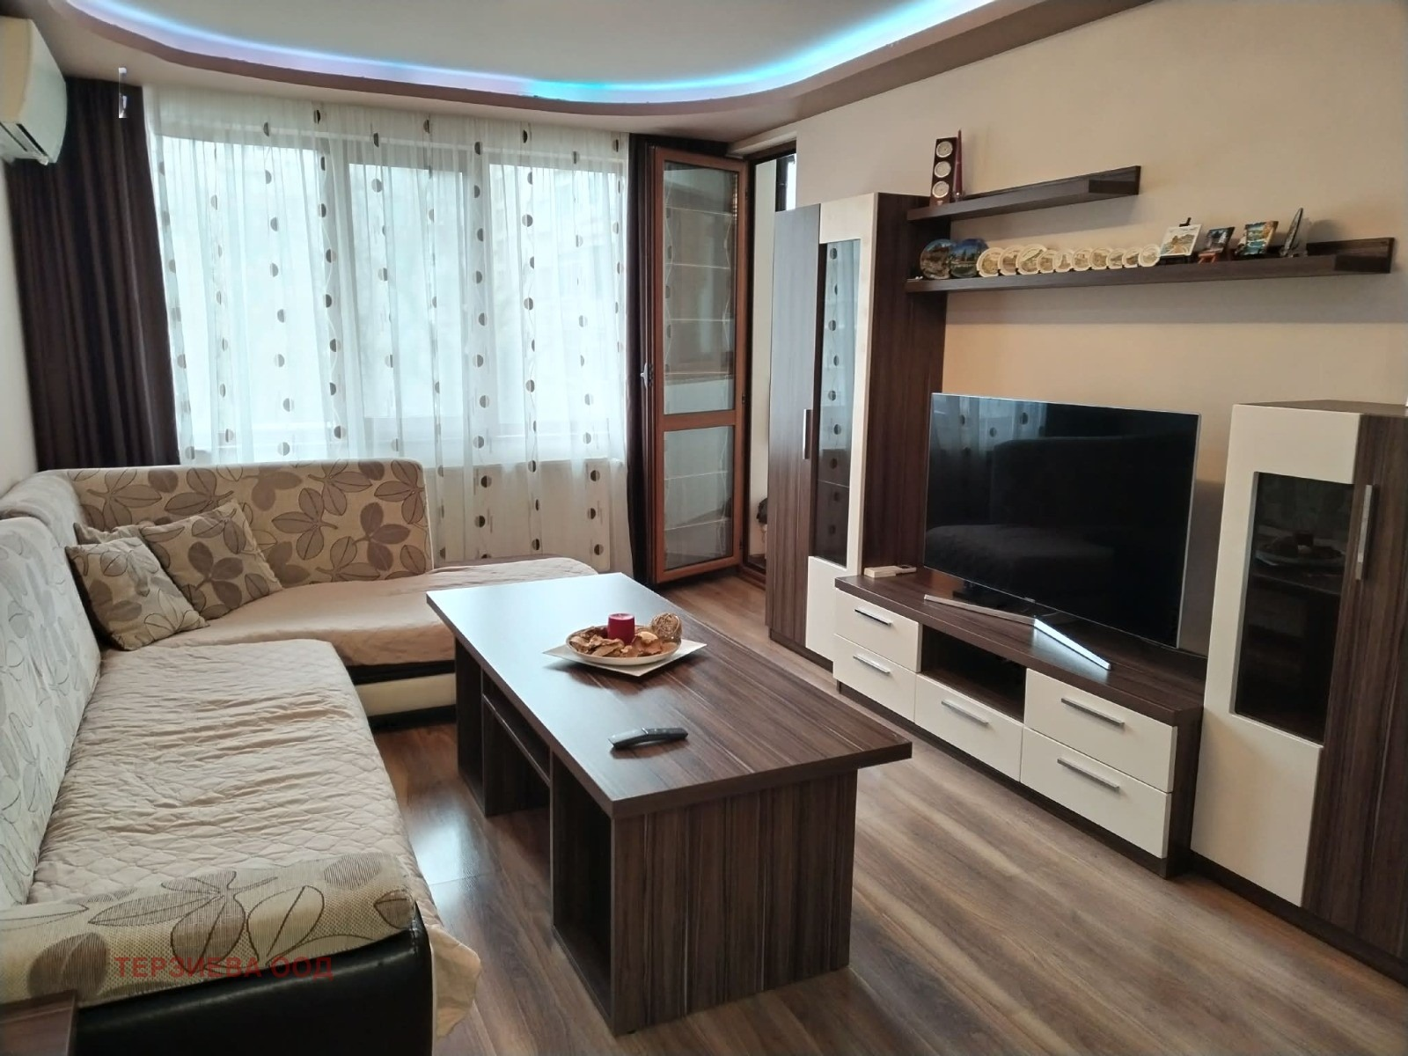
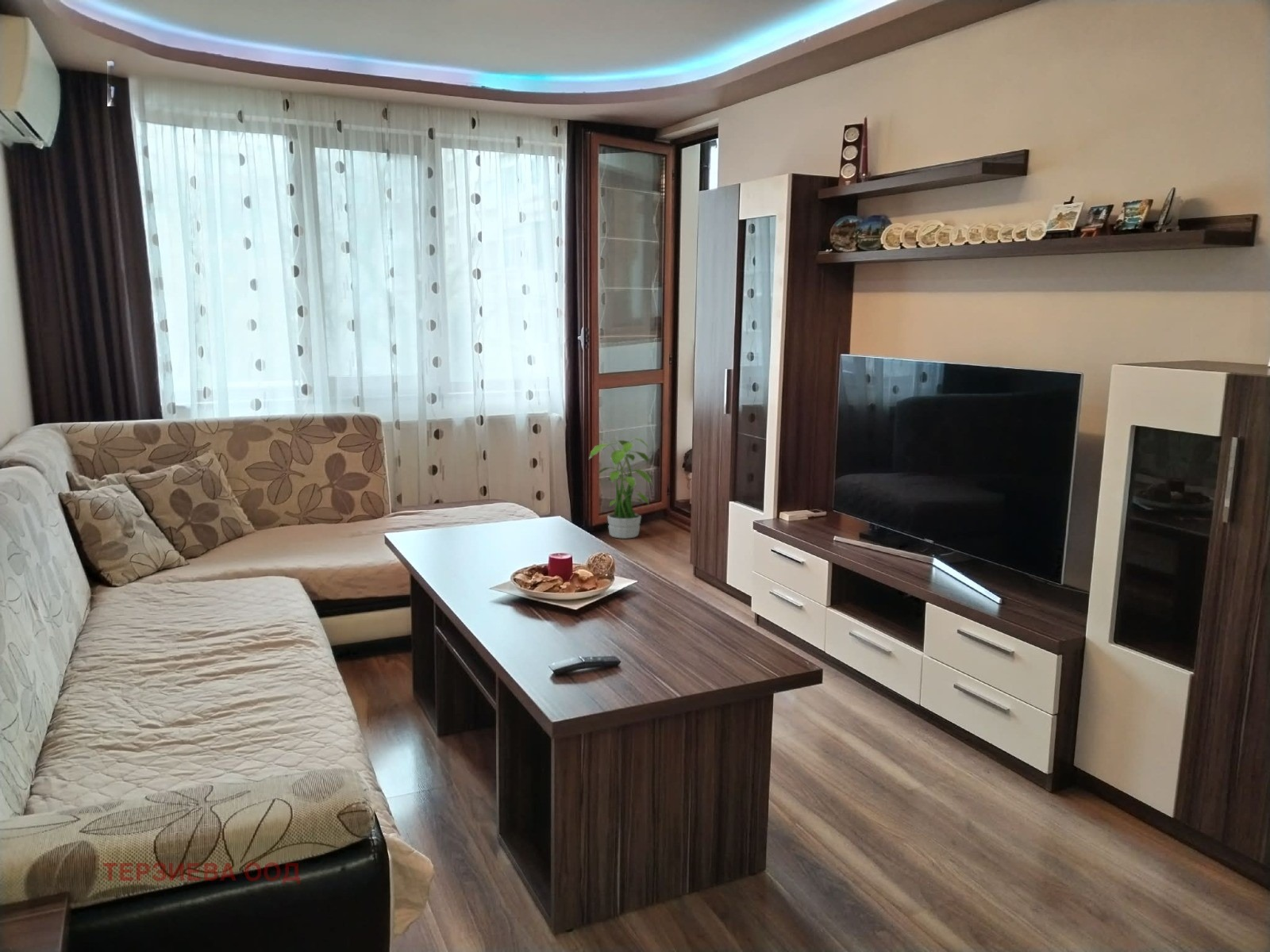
+ potted plant [588,436,653,539]
